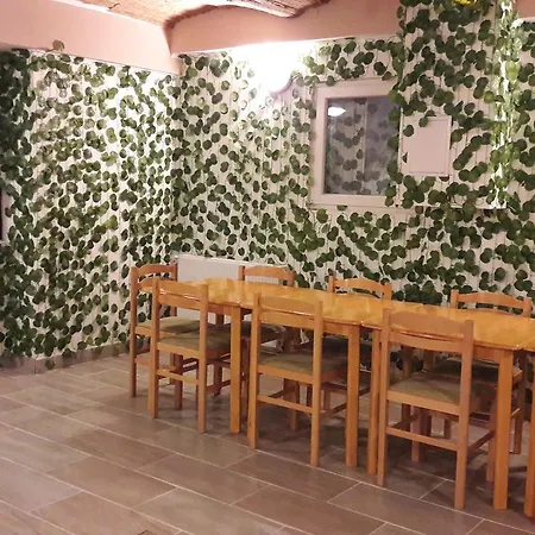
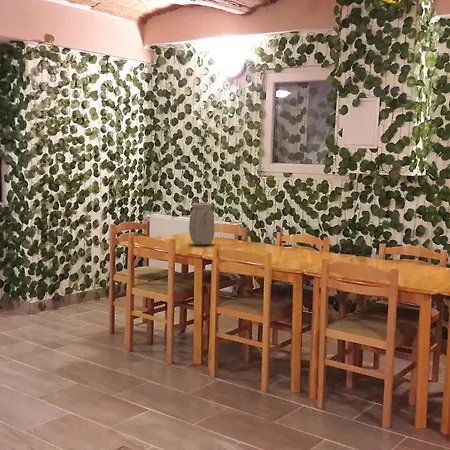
+ vase [188,202,215,246]
